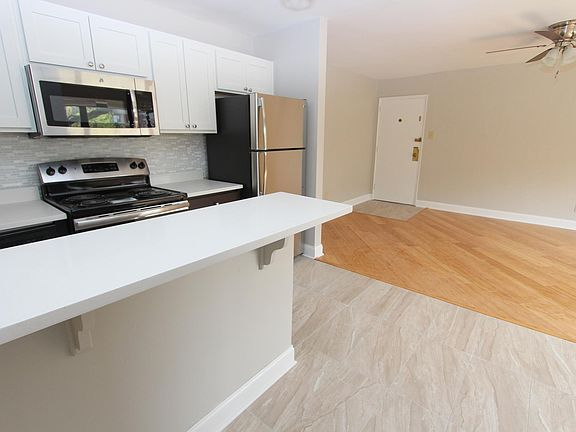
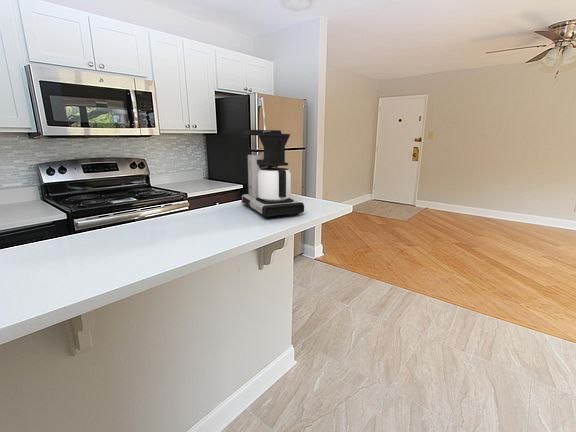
+ coffee maker [240,129,305,219]
